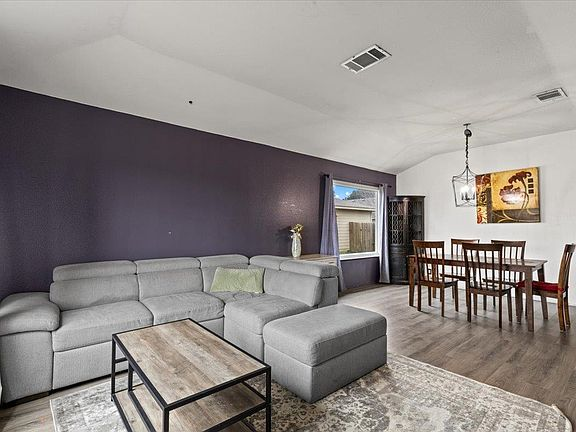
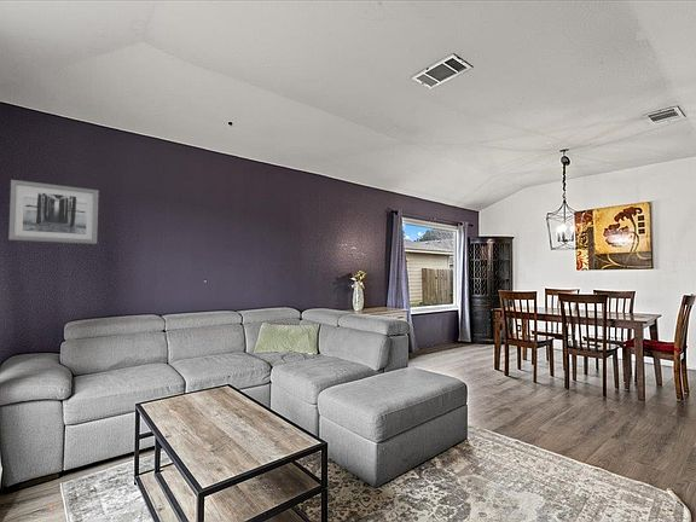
+ wall art [7,179,99,245]
